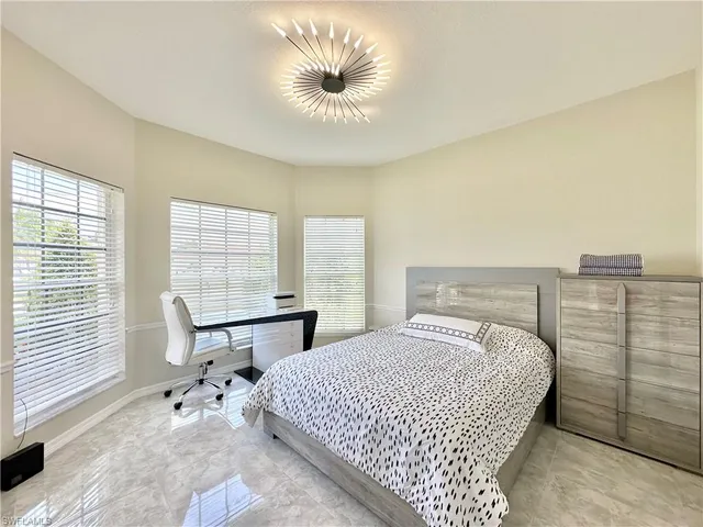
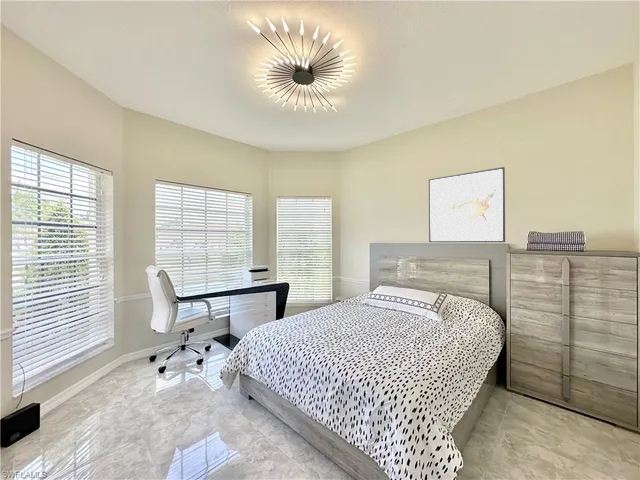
+ wall art [428,166,506,243]
